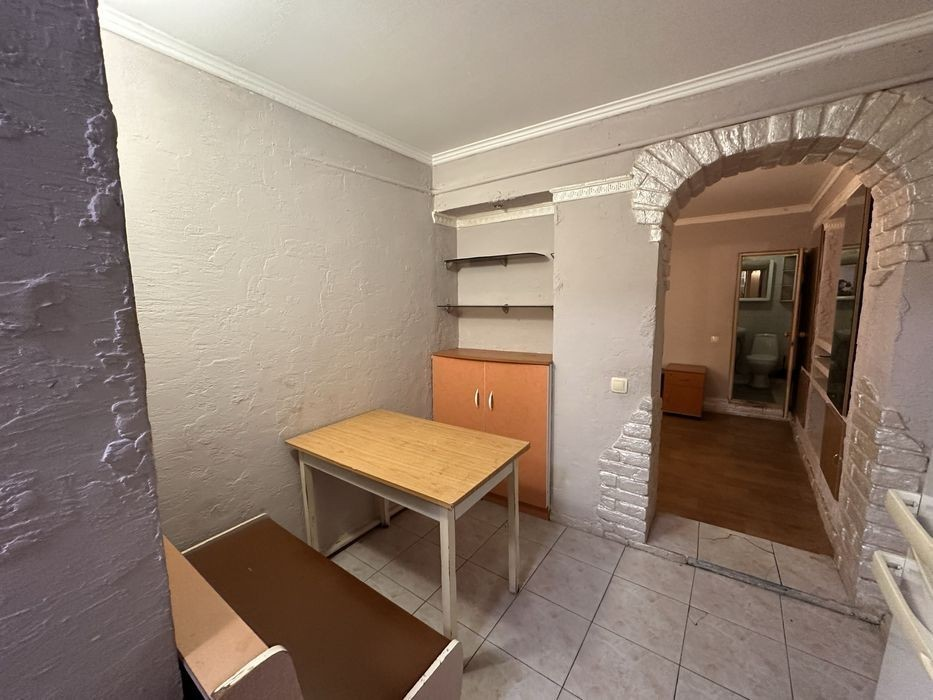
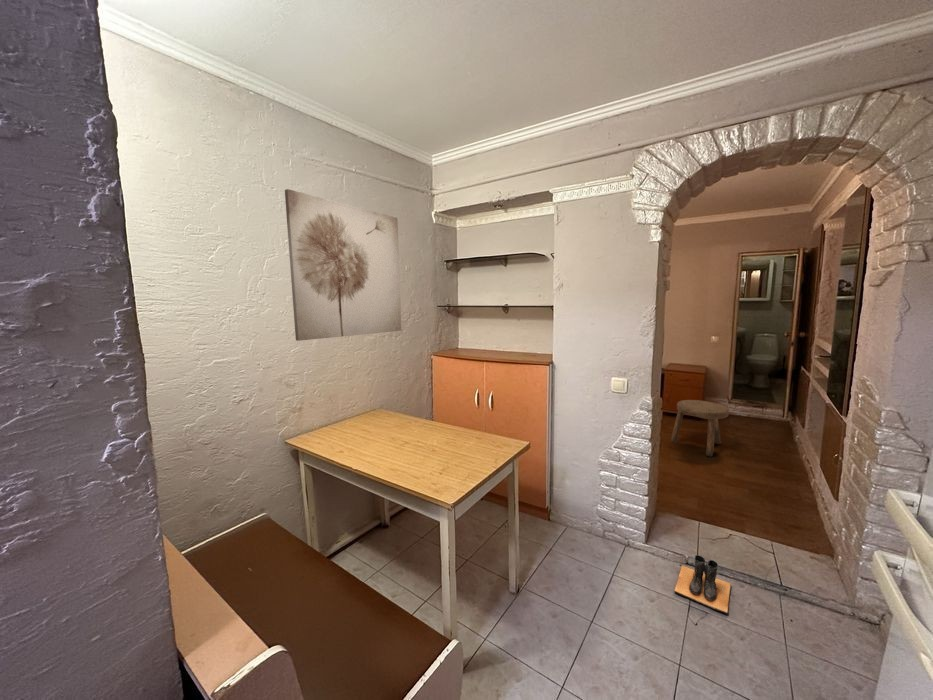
+ wall art [284,188,402,342]
+ stool [670,399,730,457]
+ boots [673,554,732,614]
